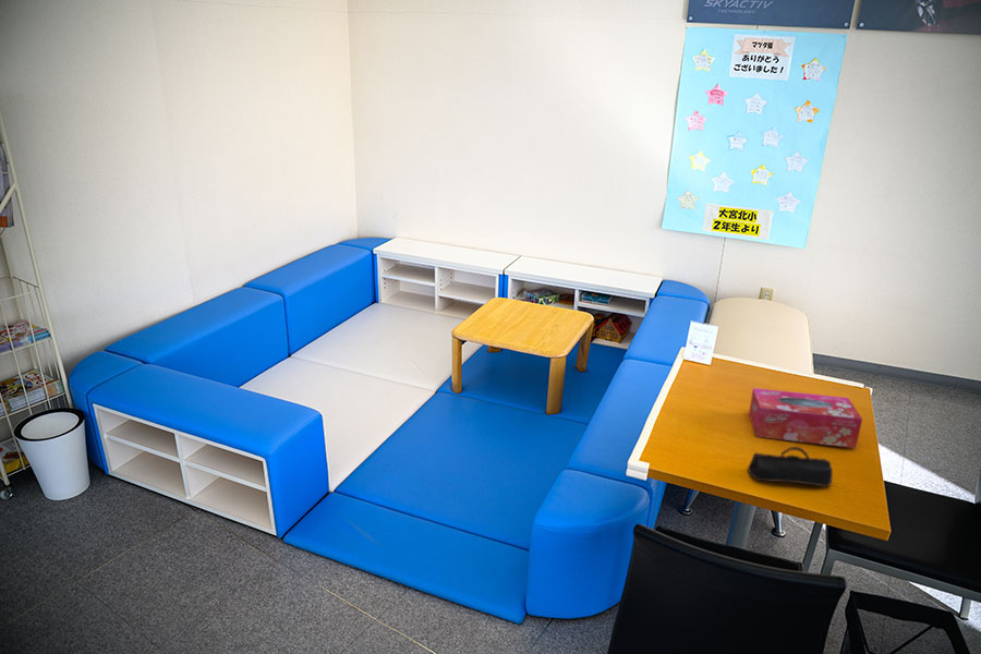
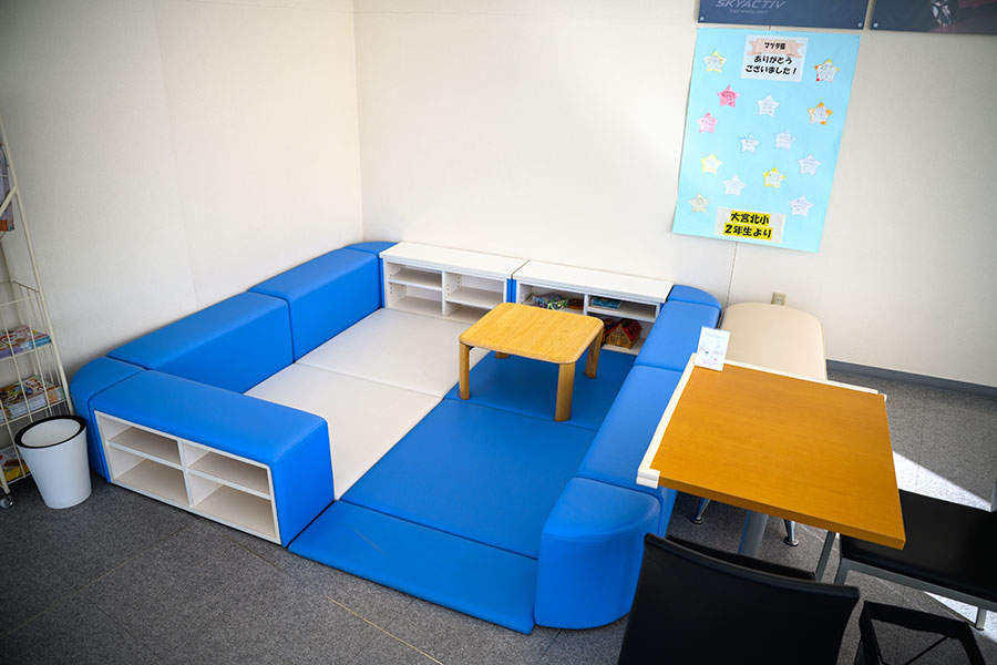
- tissue box [748,387,863,449]
- pencil case [747,446,834,488]
